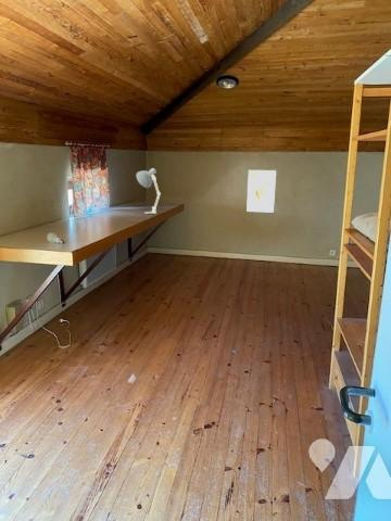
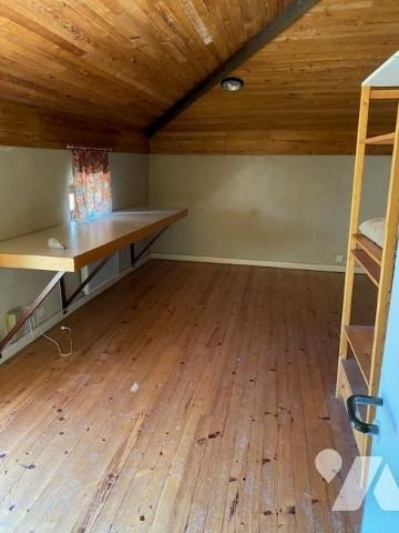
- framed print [245,169,278,214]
- desk lamp [135,167,162,215]
